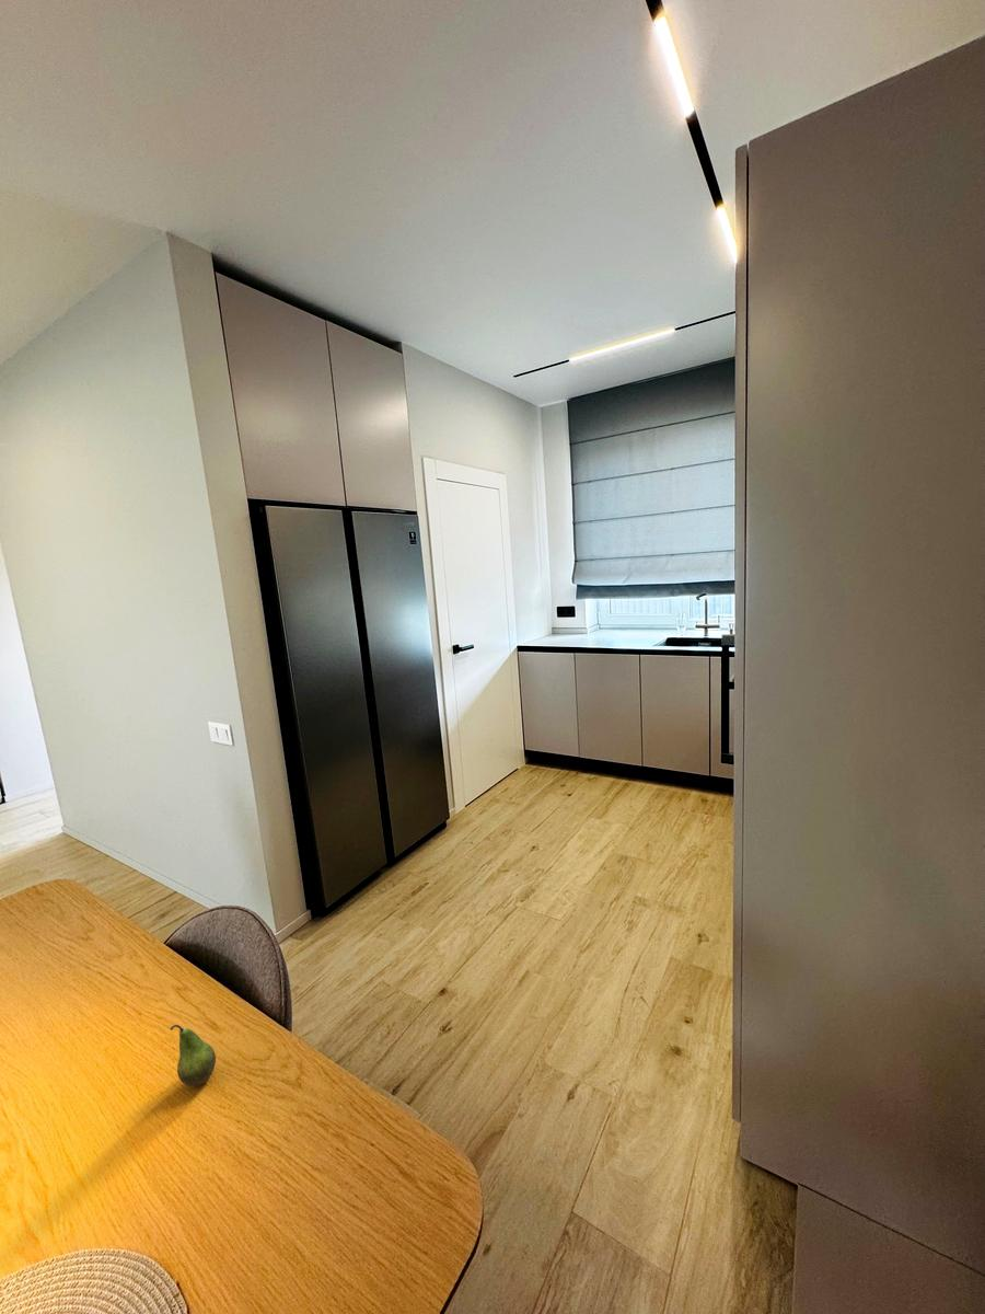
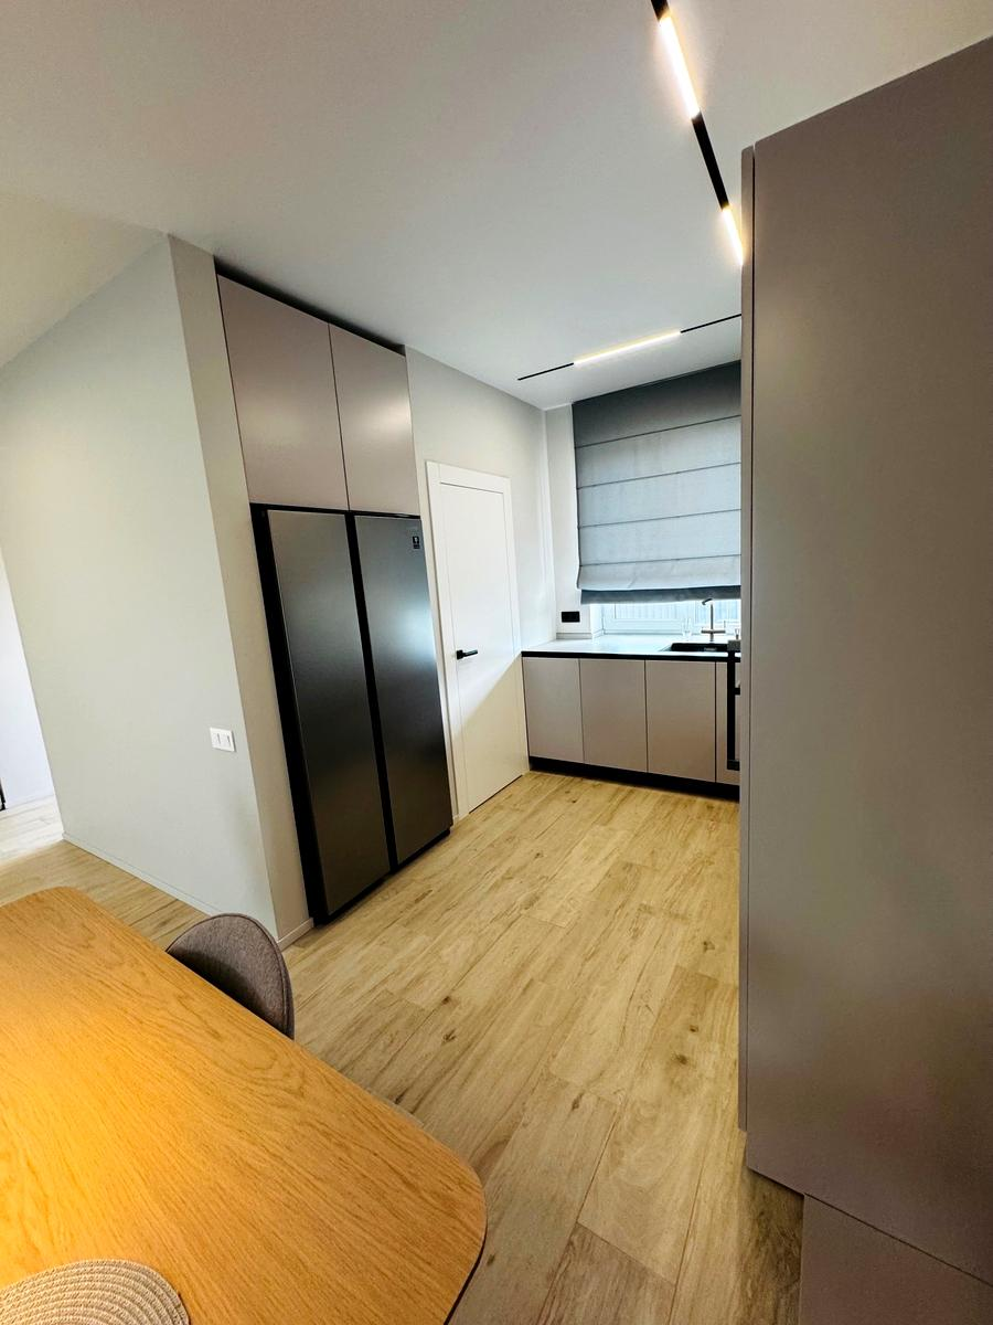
- fruit [170,1024,217,1087]
